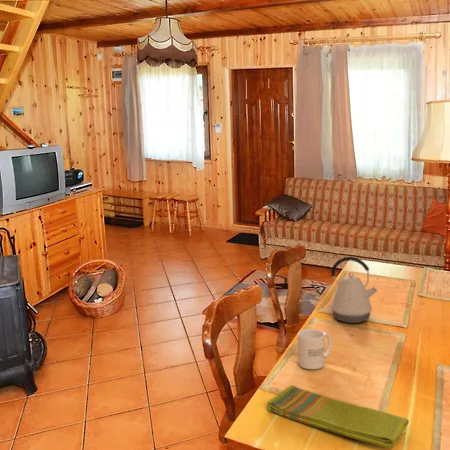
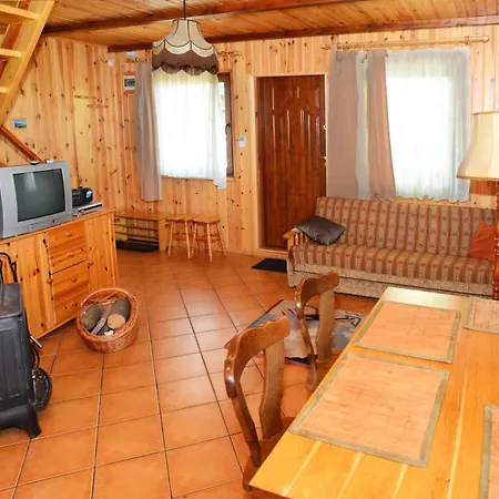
- kettle [327,256,378,324]
- dish towel [266,384,410,450]
- mug [297,328,332,370]
